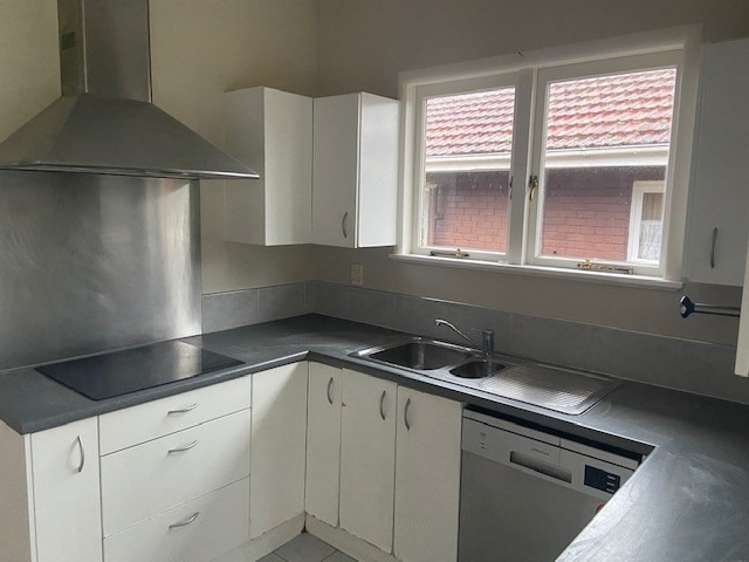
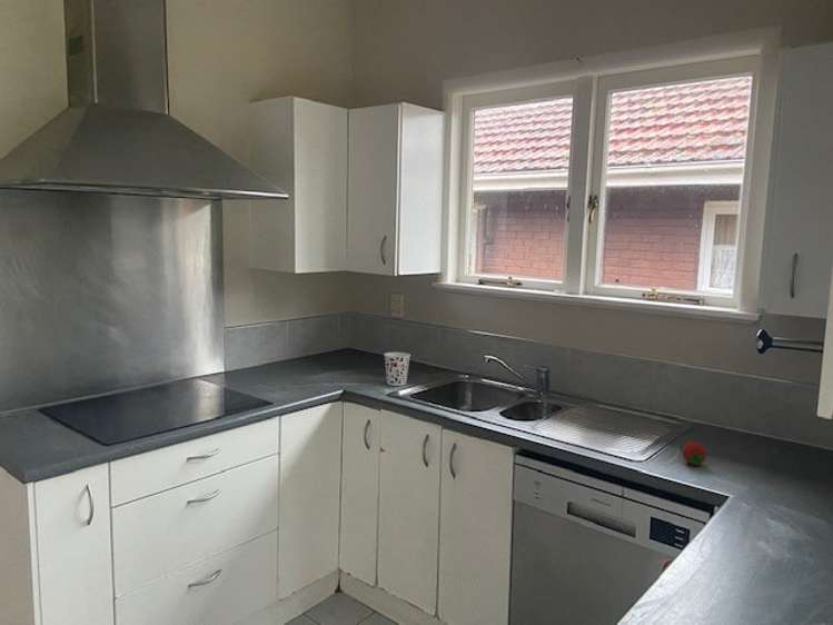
+ cup [383,351,411,387]
+ fruit [682,440,707,468]
